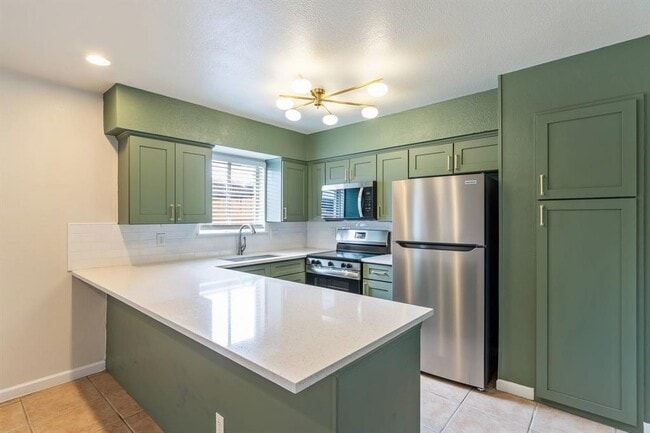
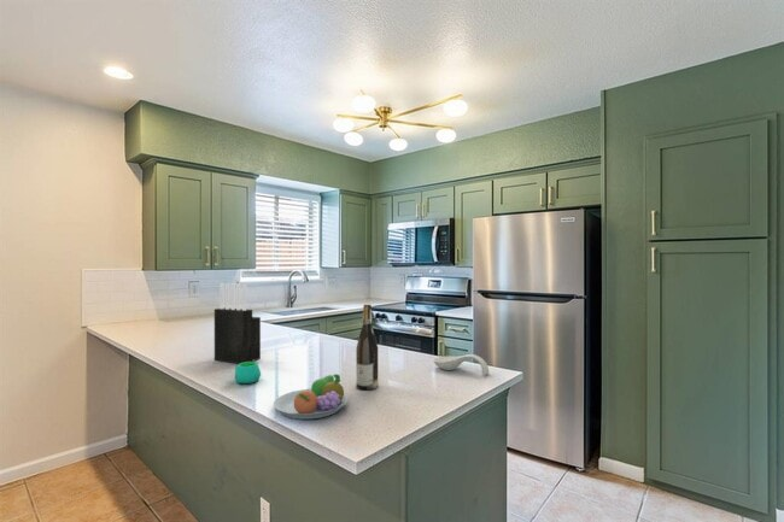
+ wine bottle [355,304,379,391]
+ mug [234,360,262,385]
+ fruit bowl [273,374,349,421]
+ knife block [213,282,262,365]
+ spoon rest [432,353,490,377]
